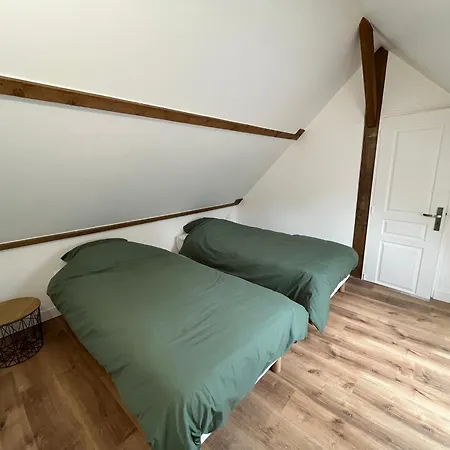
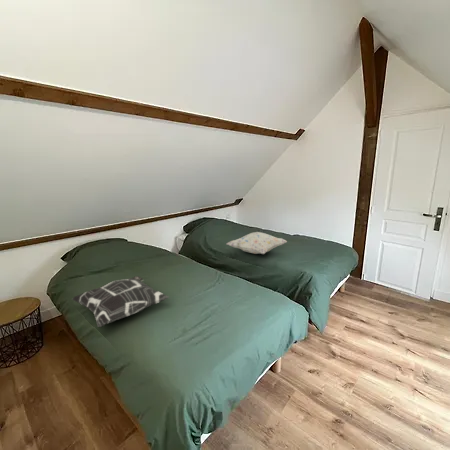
+ decorative pillow [71,275,170,328]
+ decorative pillow [226,231,288,255]
